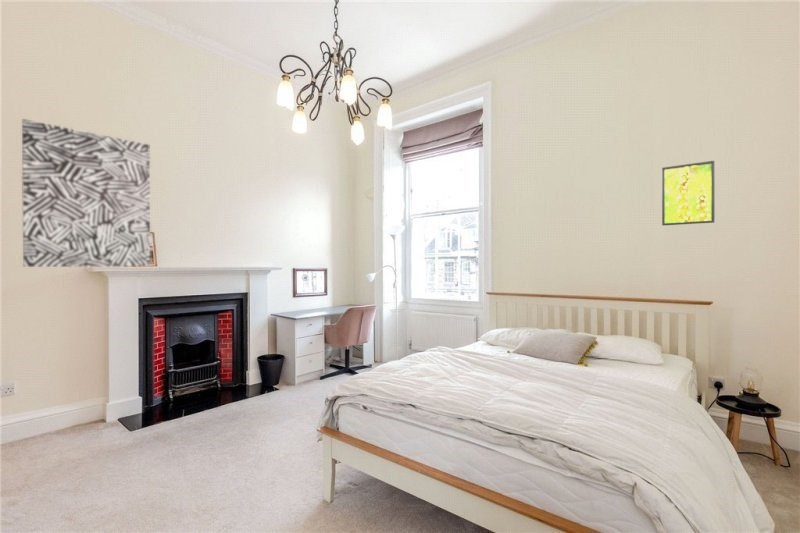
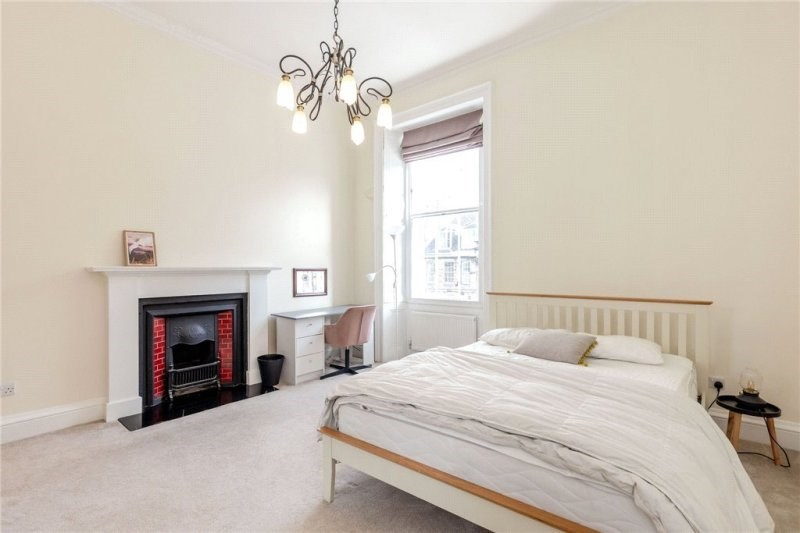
- wall art [21,118,151,268]
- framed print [661,160,716,226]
